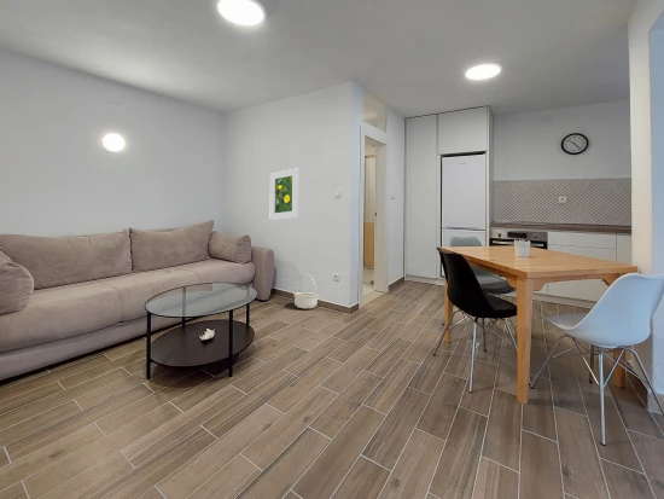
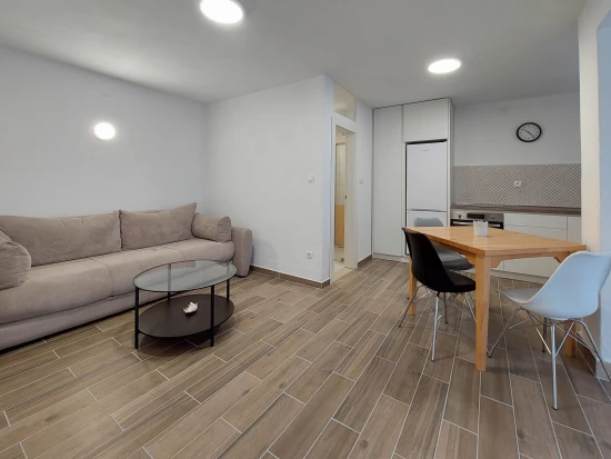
- basket [293,273,319,309]
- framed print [269,168,299,221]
